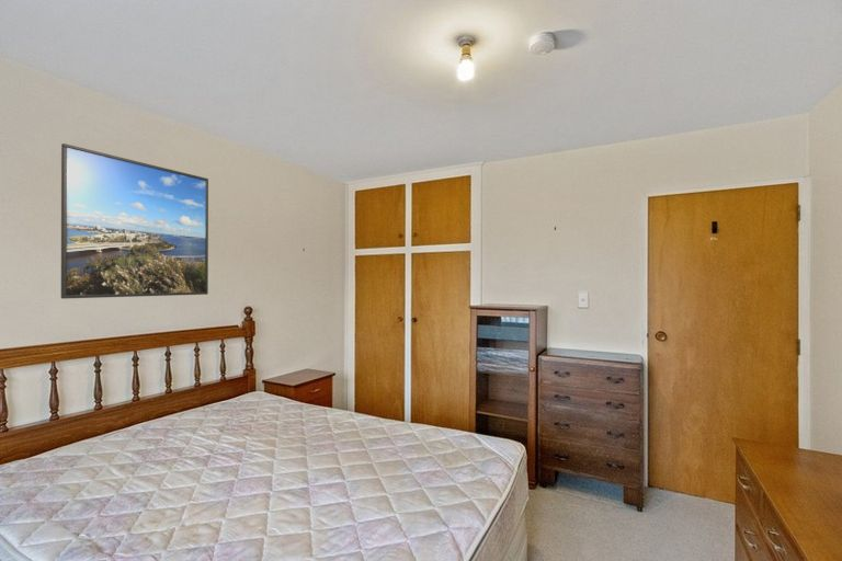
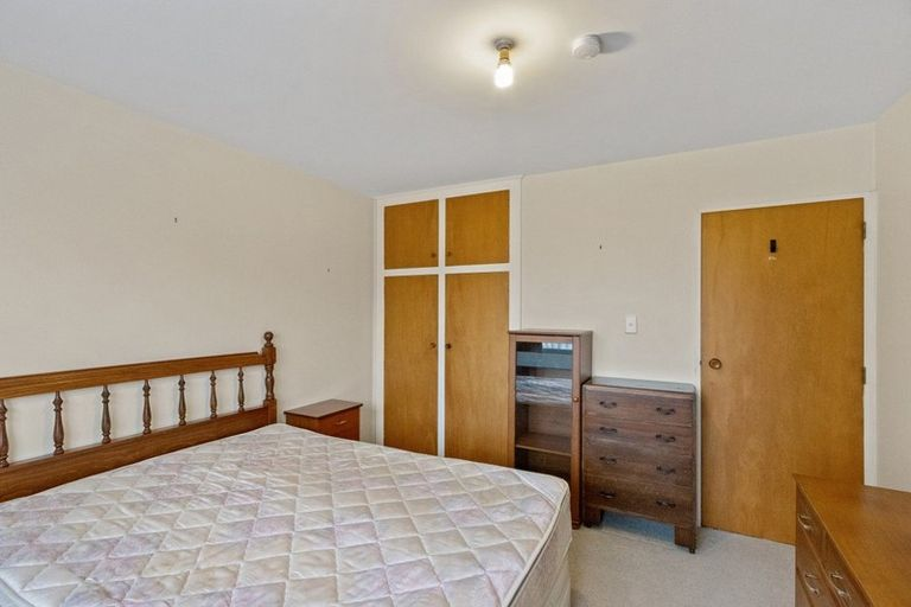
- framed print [60,142,209,300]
